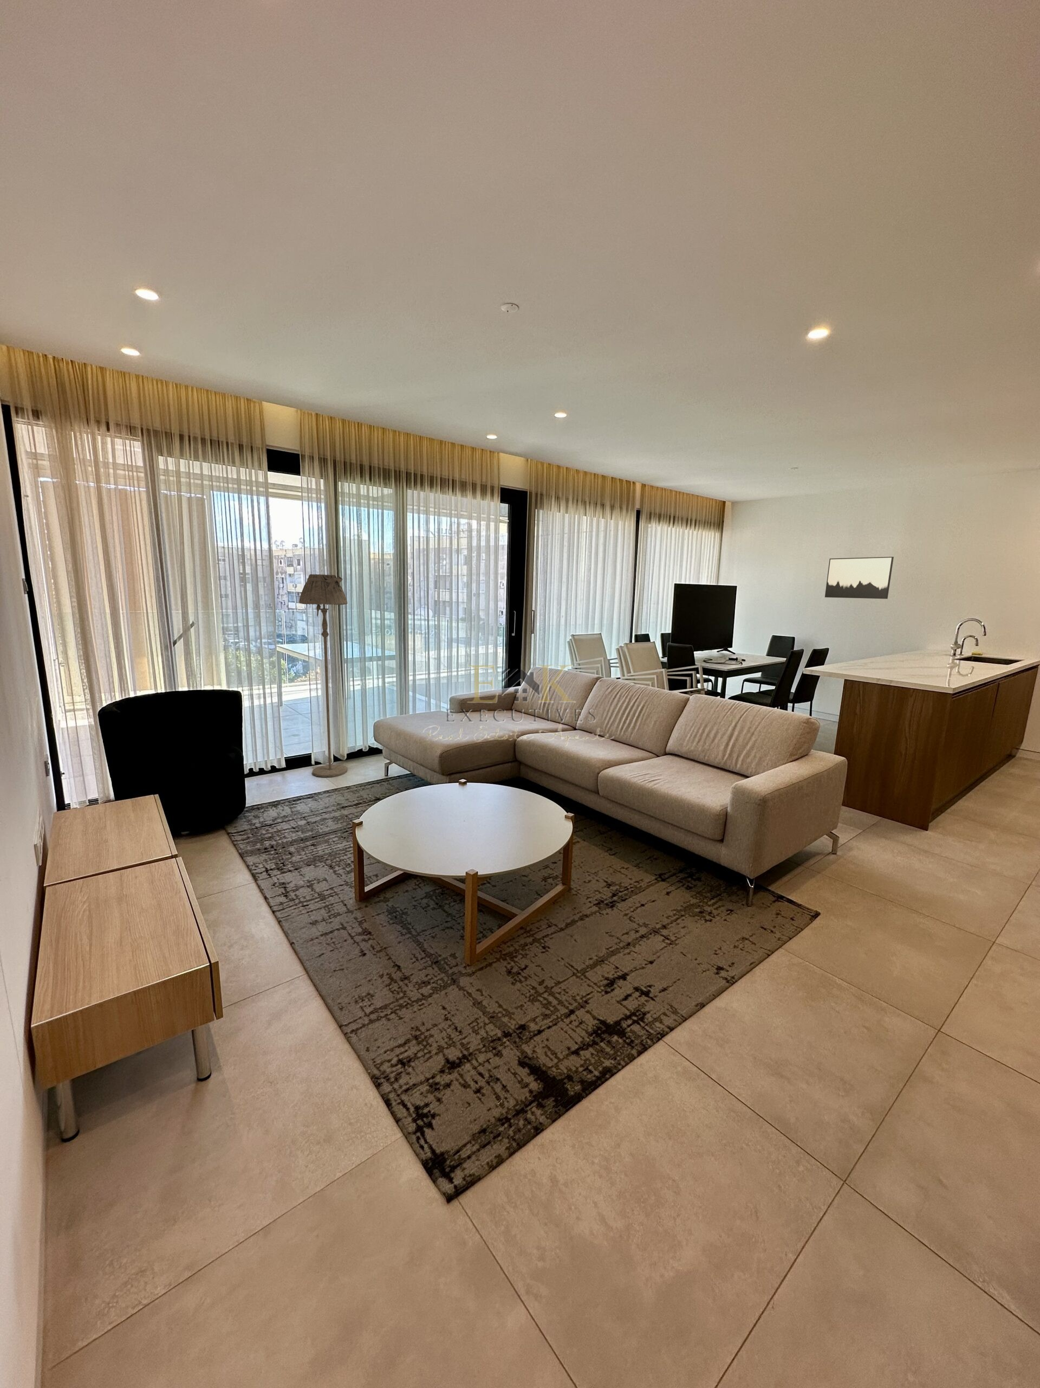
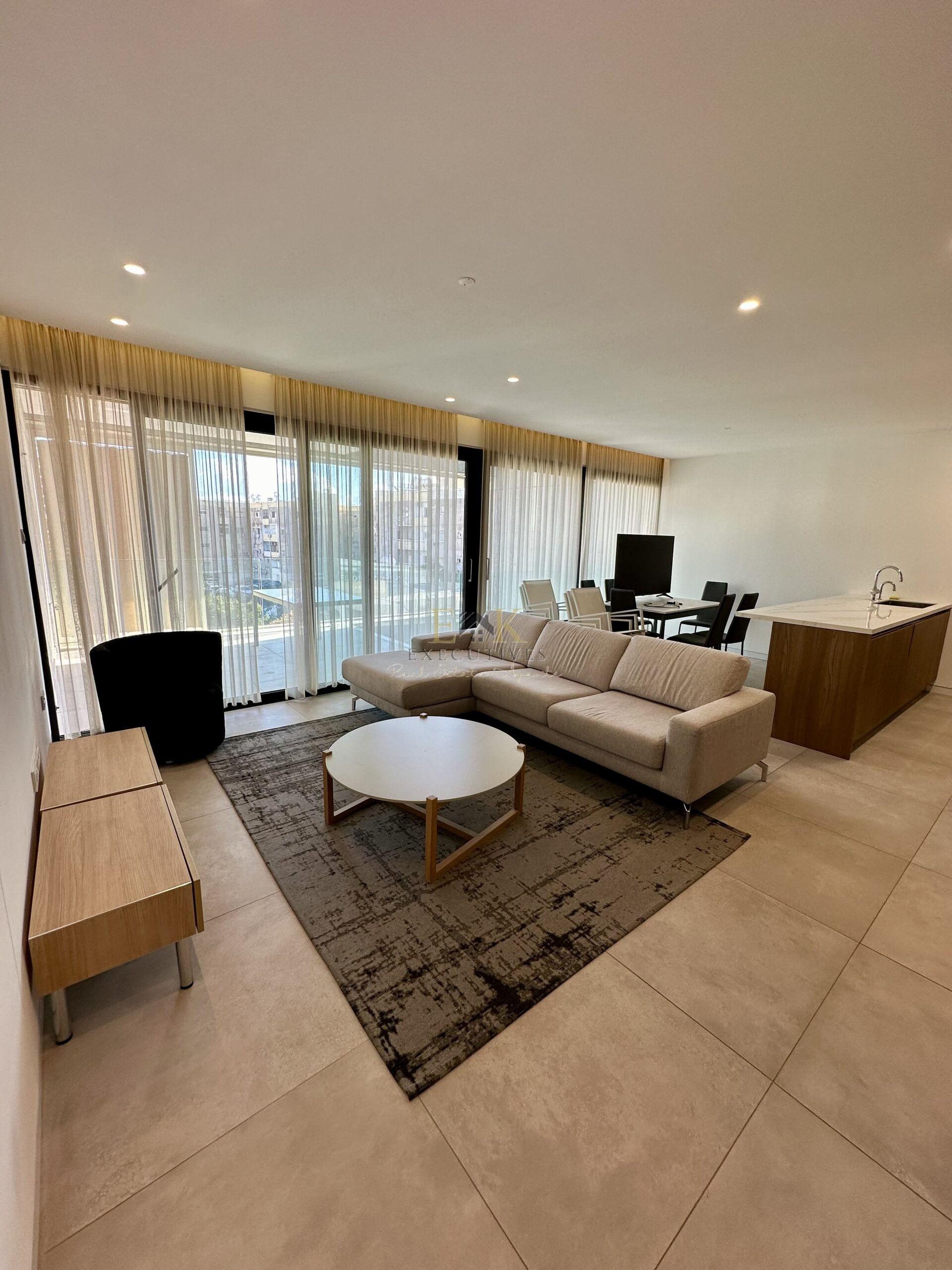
- floor lamp [298,574,348,778]
- wall art [825,556,895,600]
